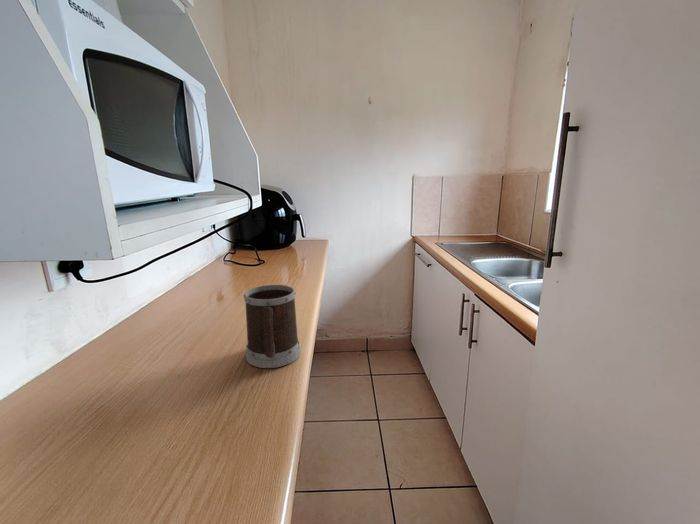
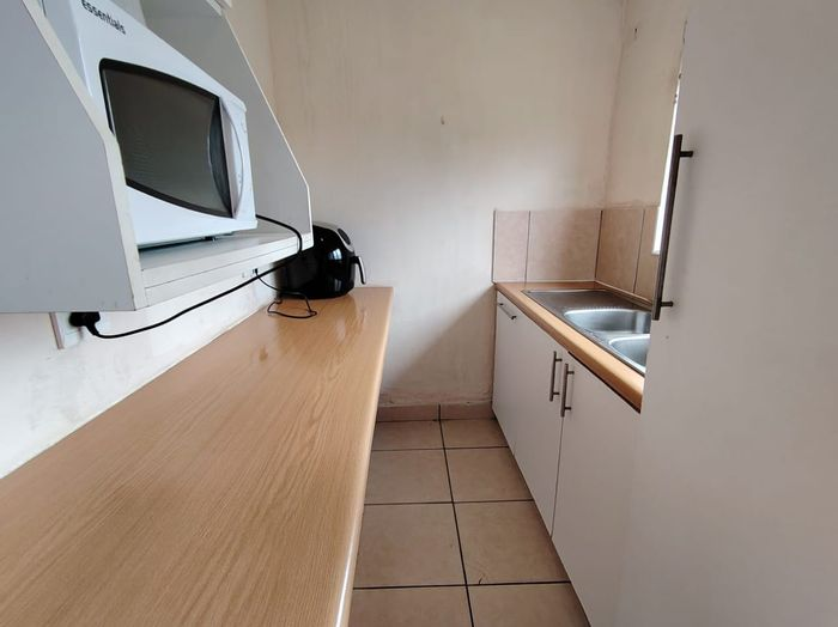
- mug [243,284,302,369]
